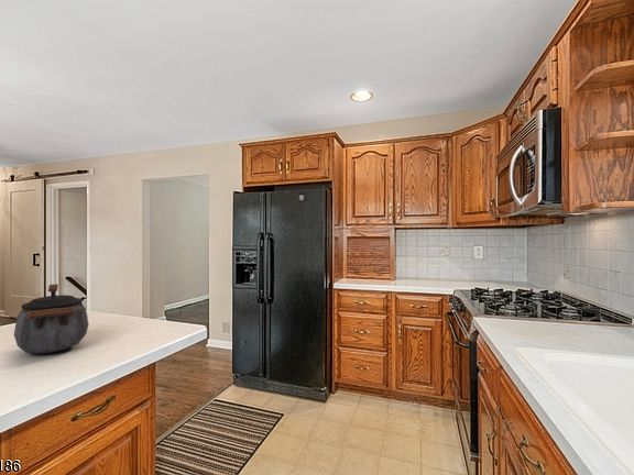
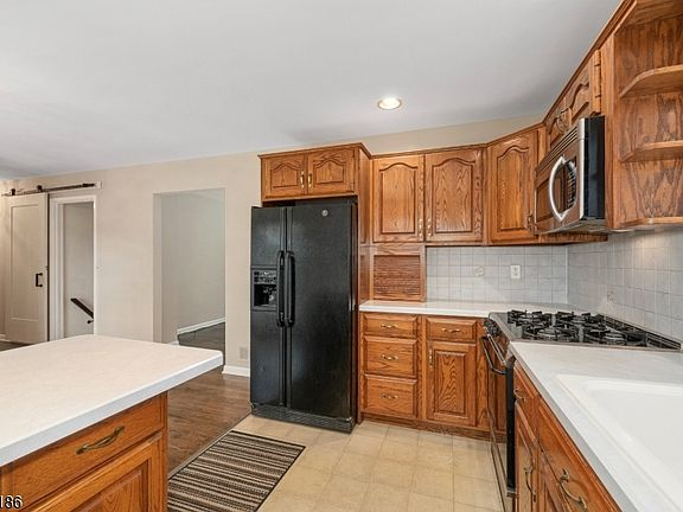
- kettle [13,283,89,354]
